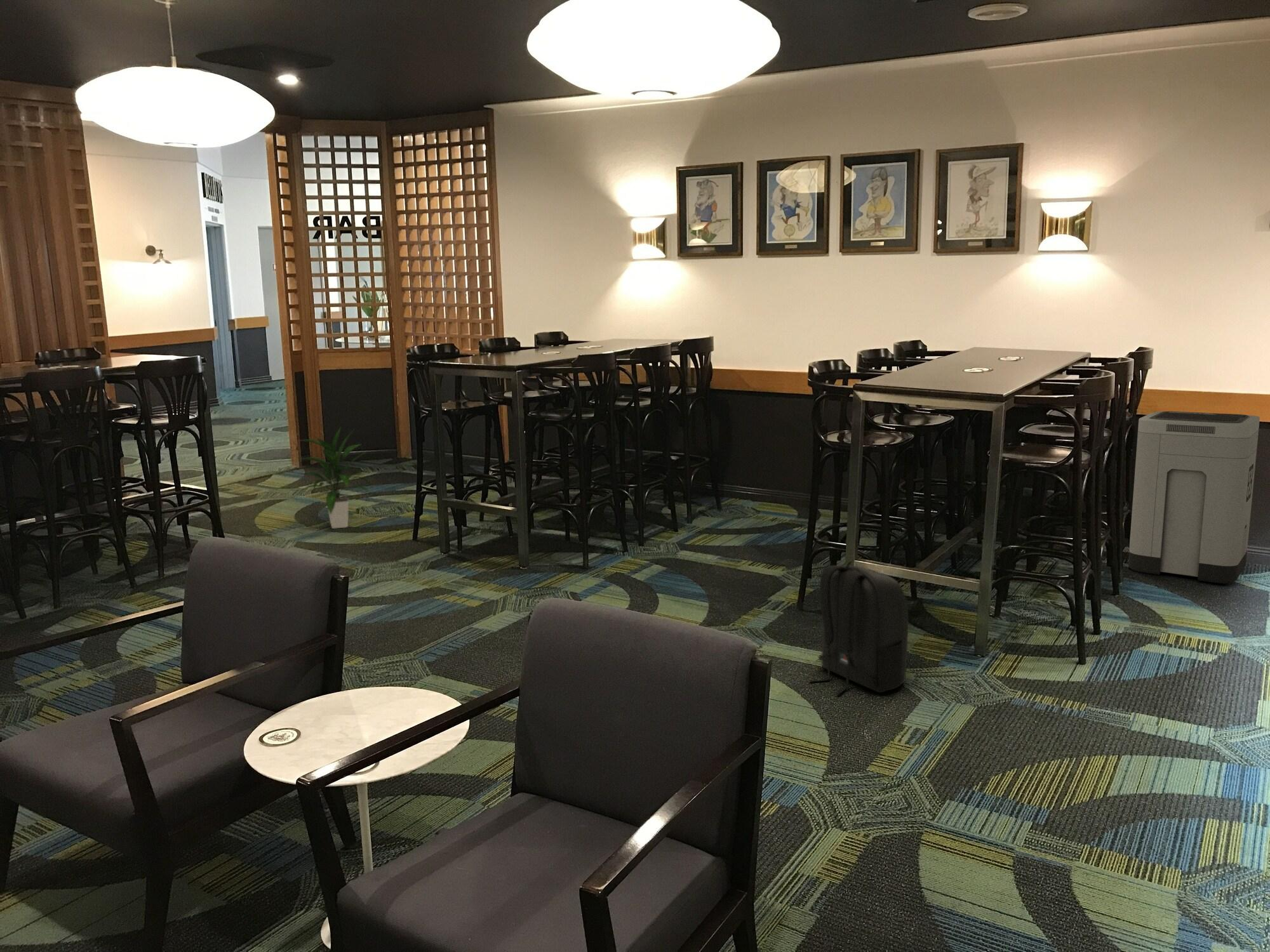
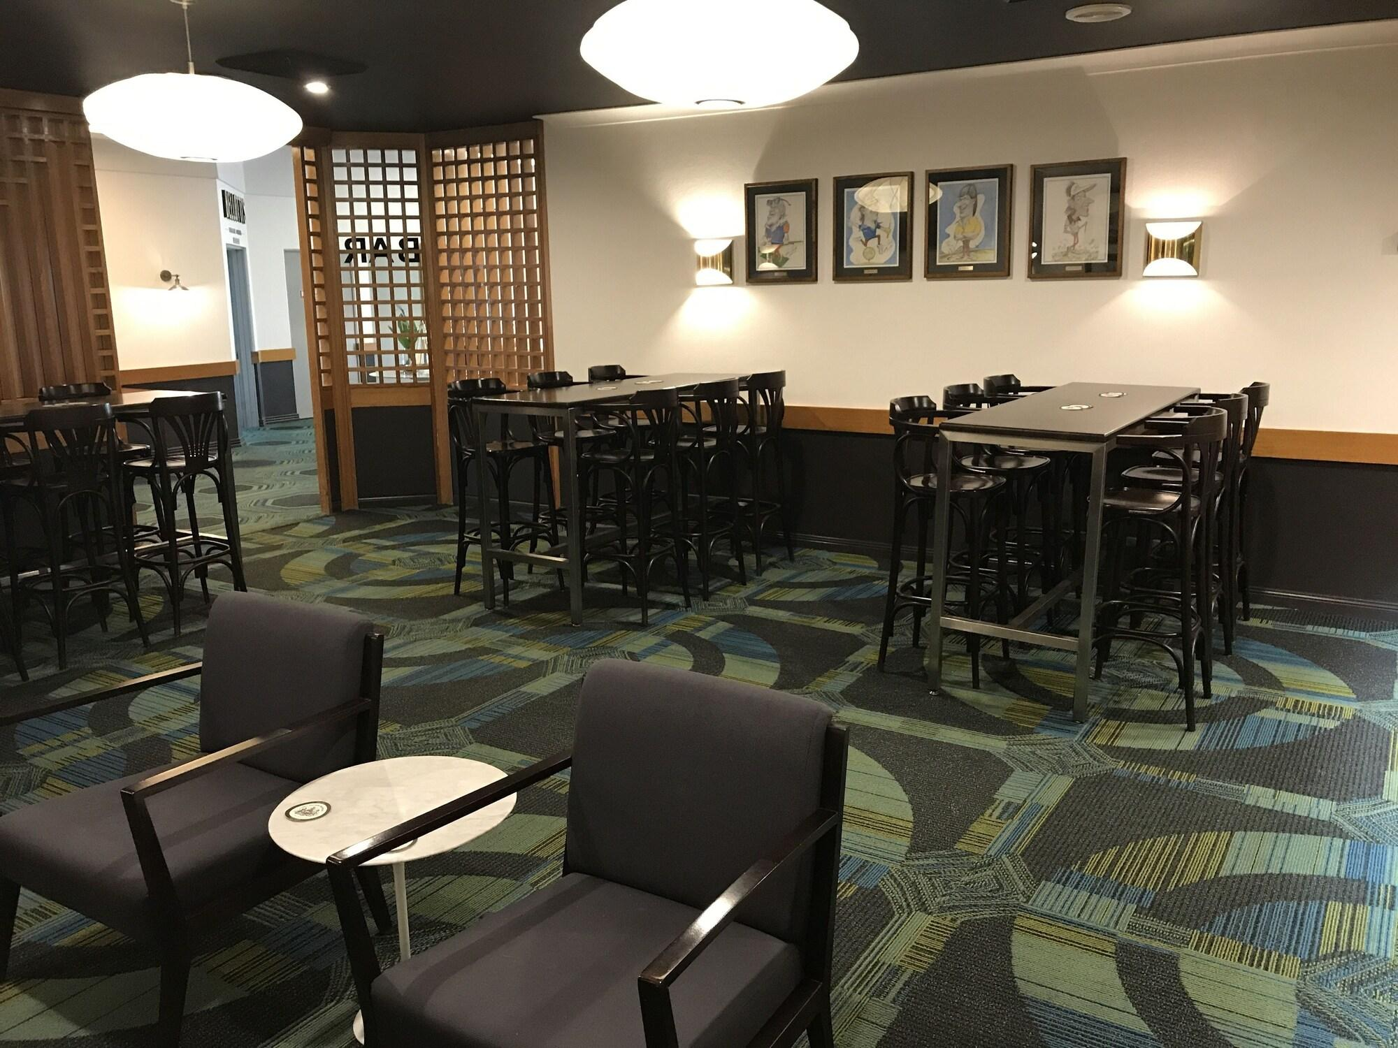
- trash can [1128,411,1260,584]
- indoor plant [292,426,374,529]
- backpack [808,560,909,696]
